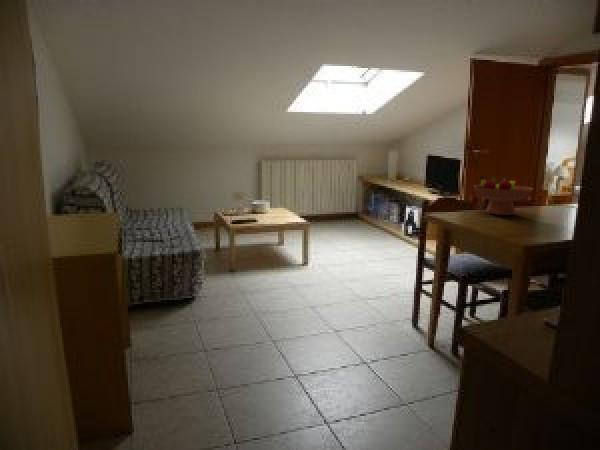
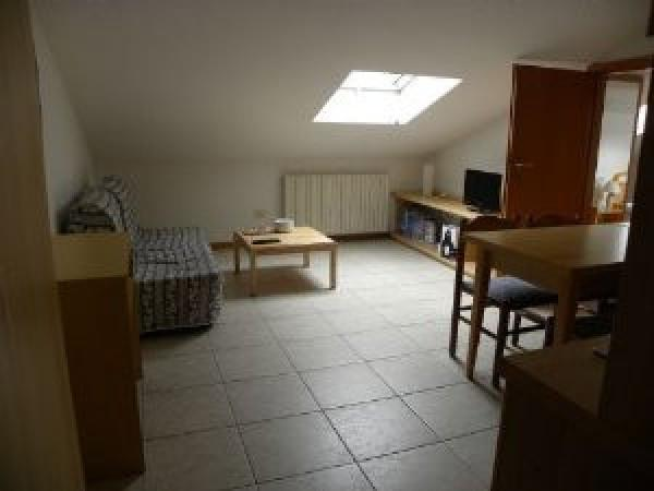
- fruit bowl [473,175,535,216]
